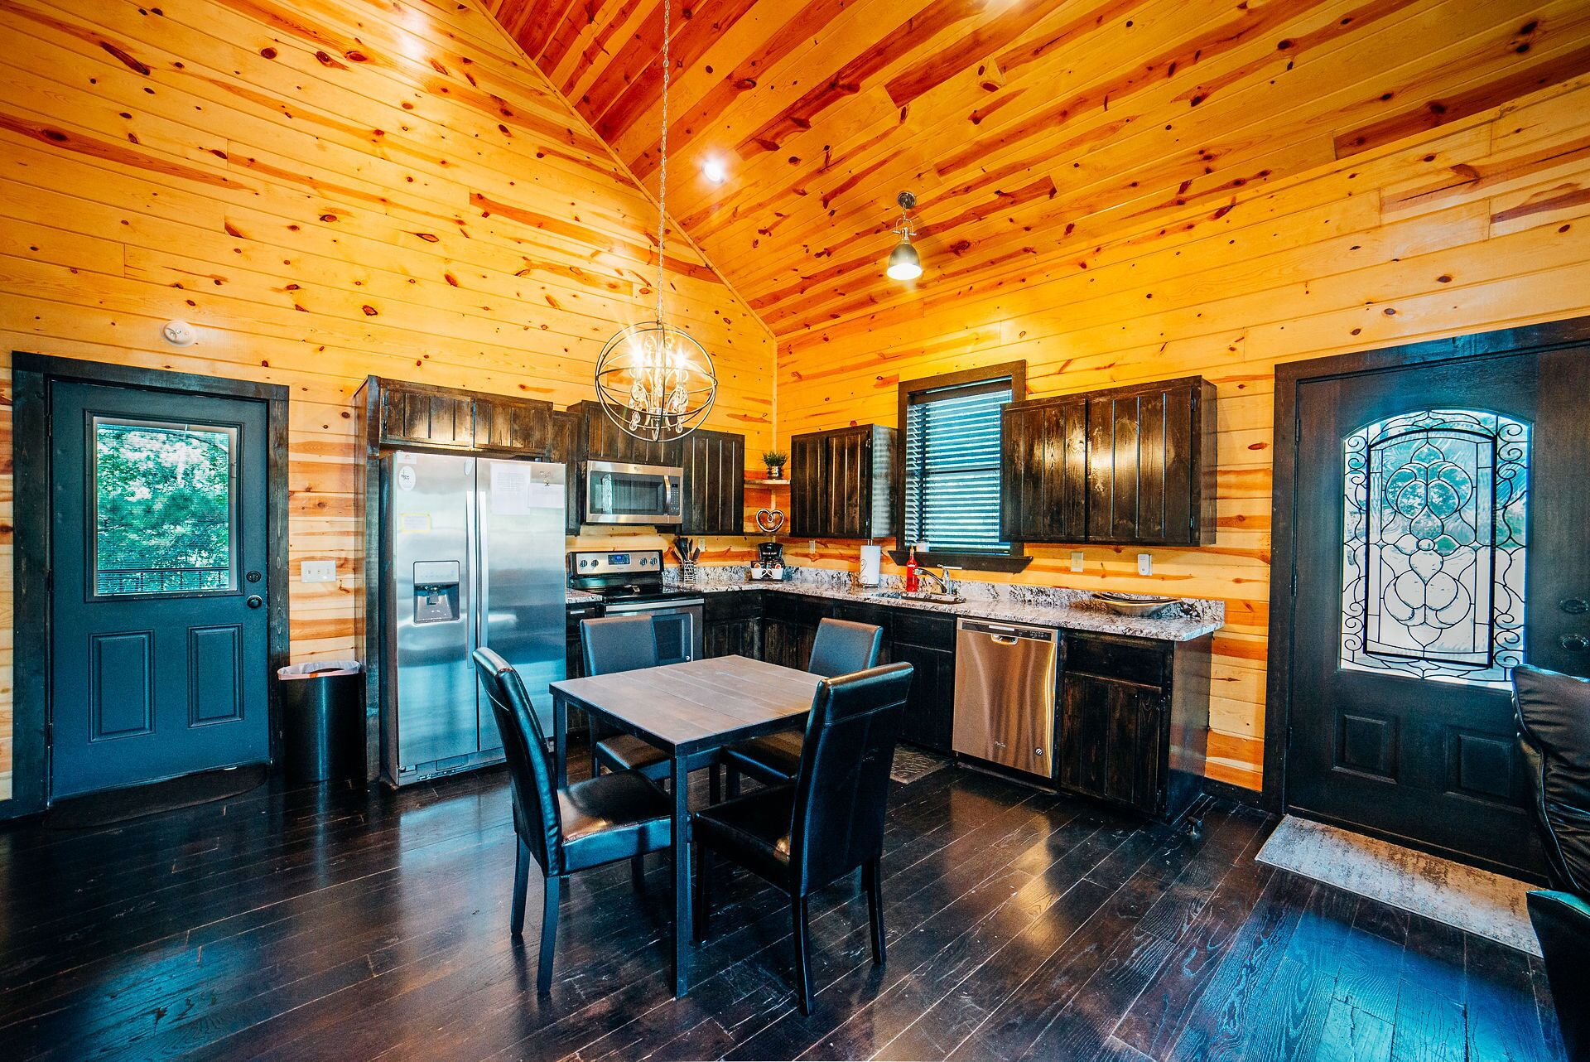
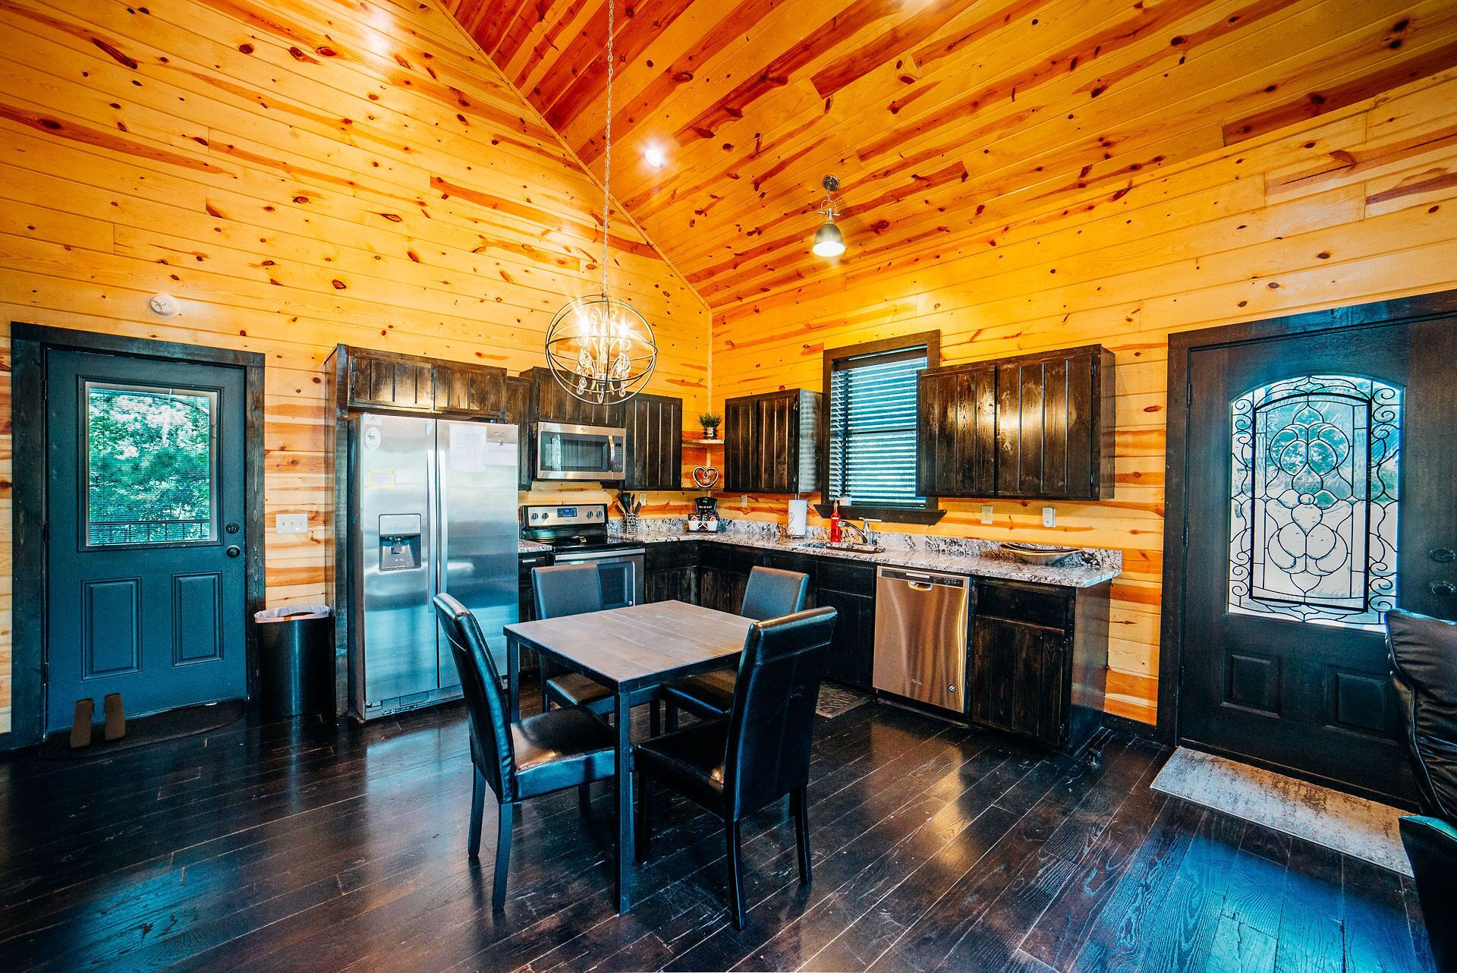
+ boots [69,692,126,749]
